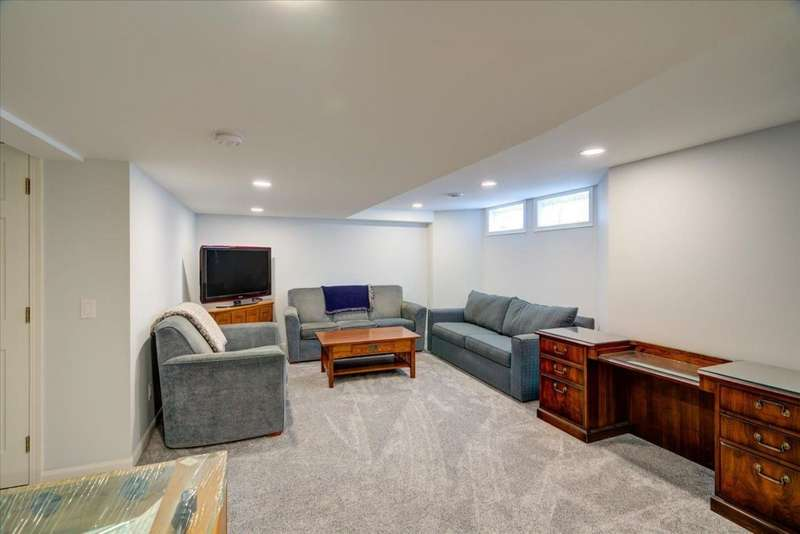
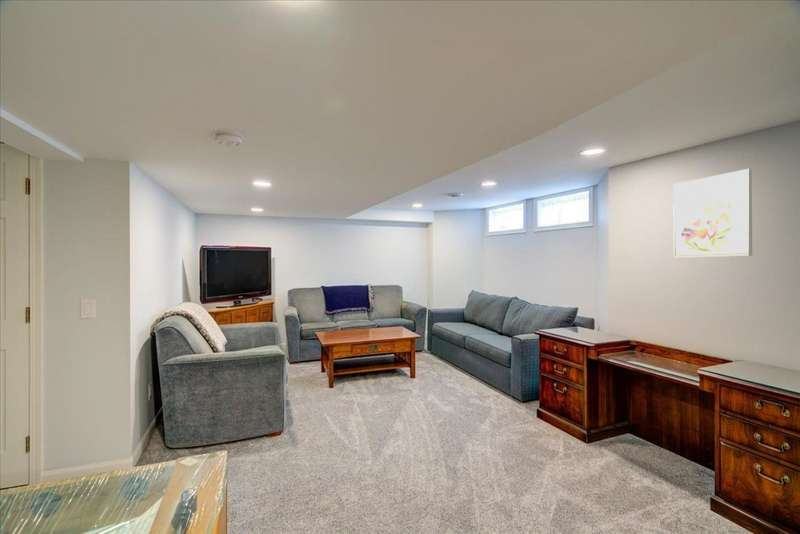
+ wall art [672,168,753,259]
